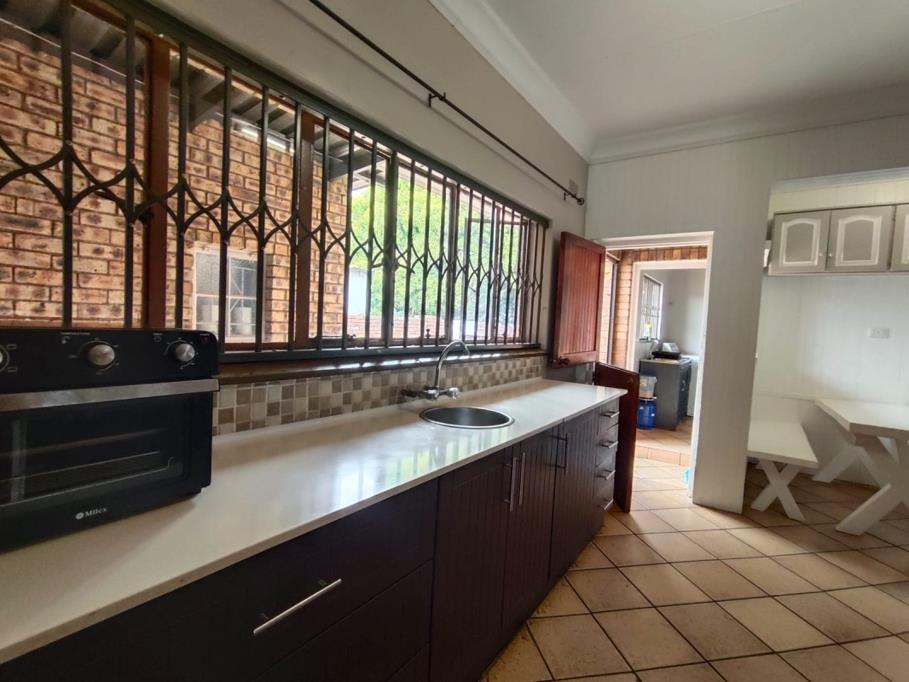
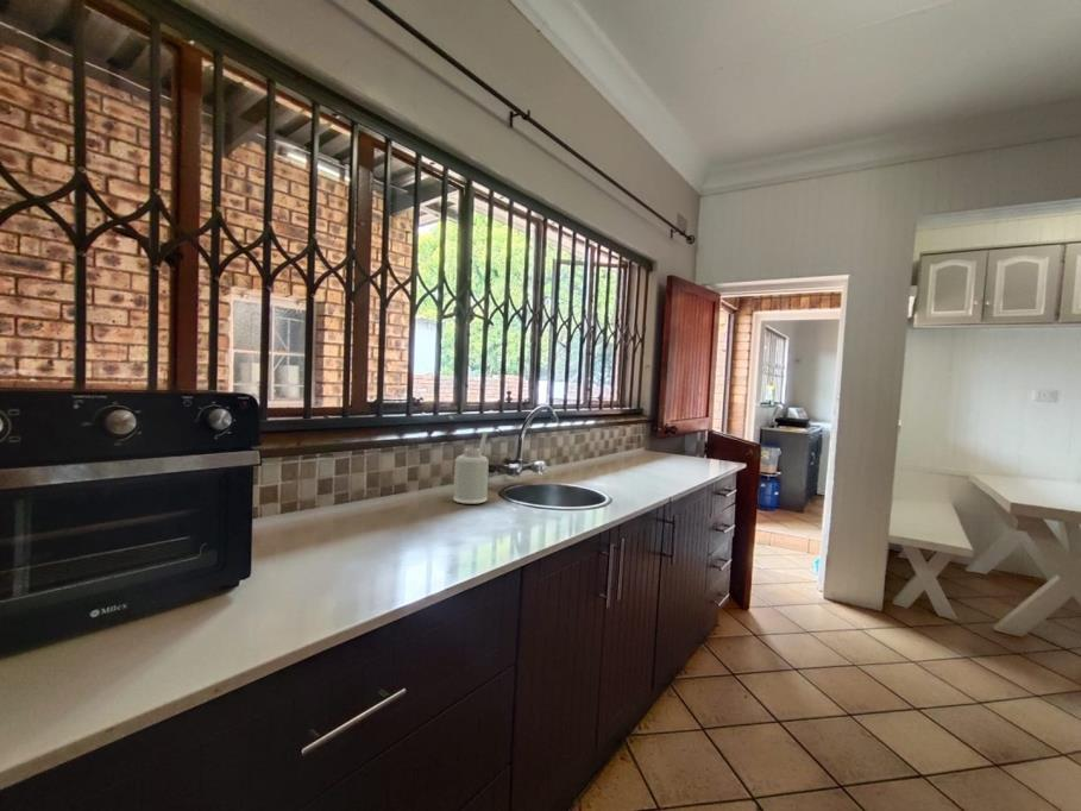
+ soap dispenser [452,430,490,505]
